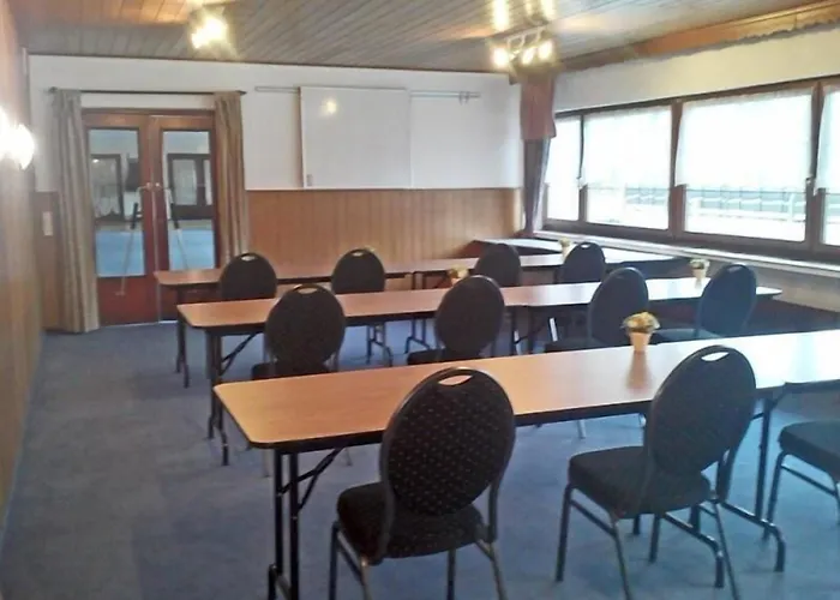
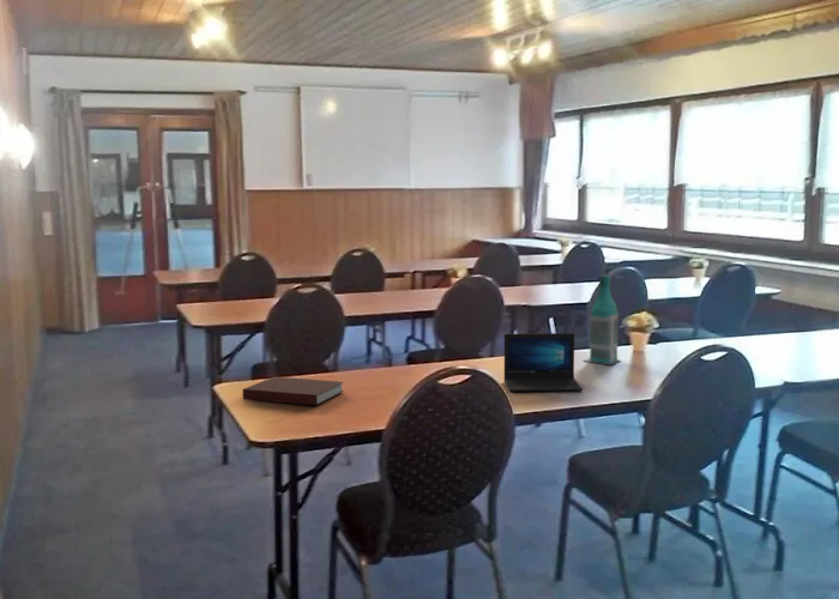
+ bottle [584,274,622,365]
+ laptop [503,332,584,393]
+ notebook [242,375,345,406]
